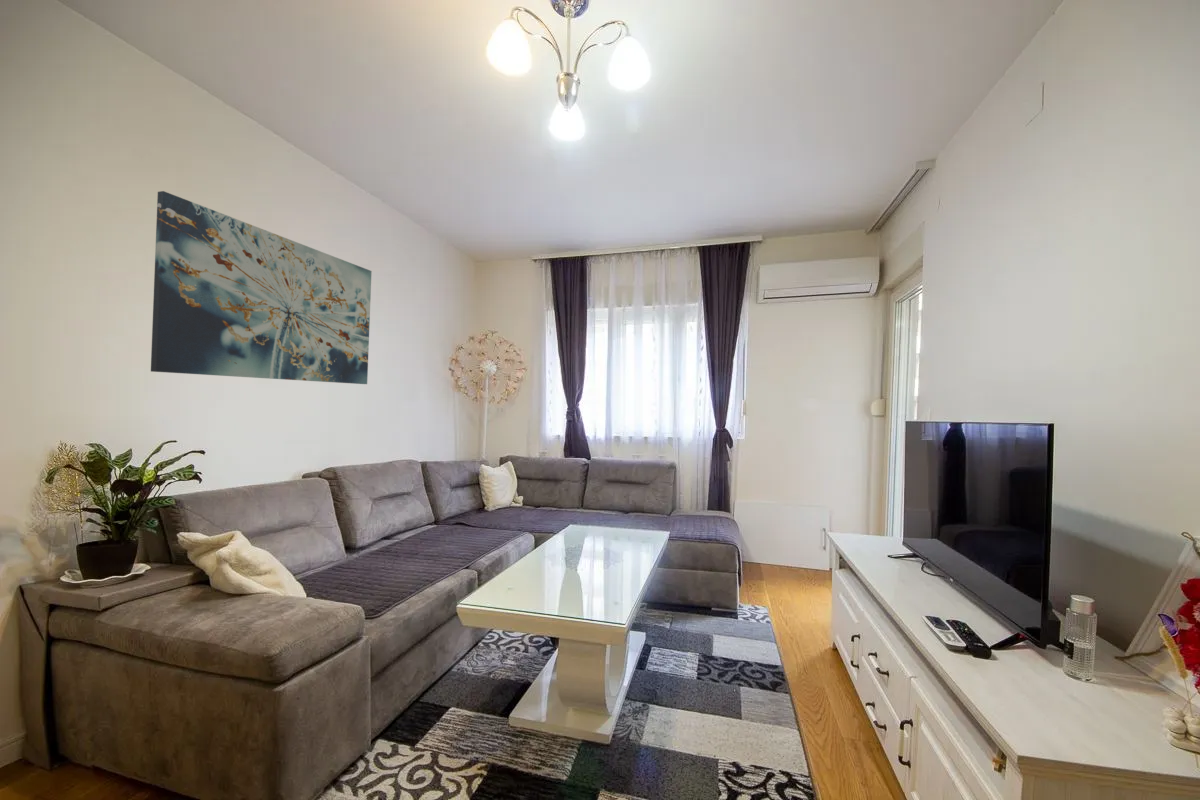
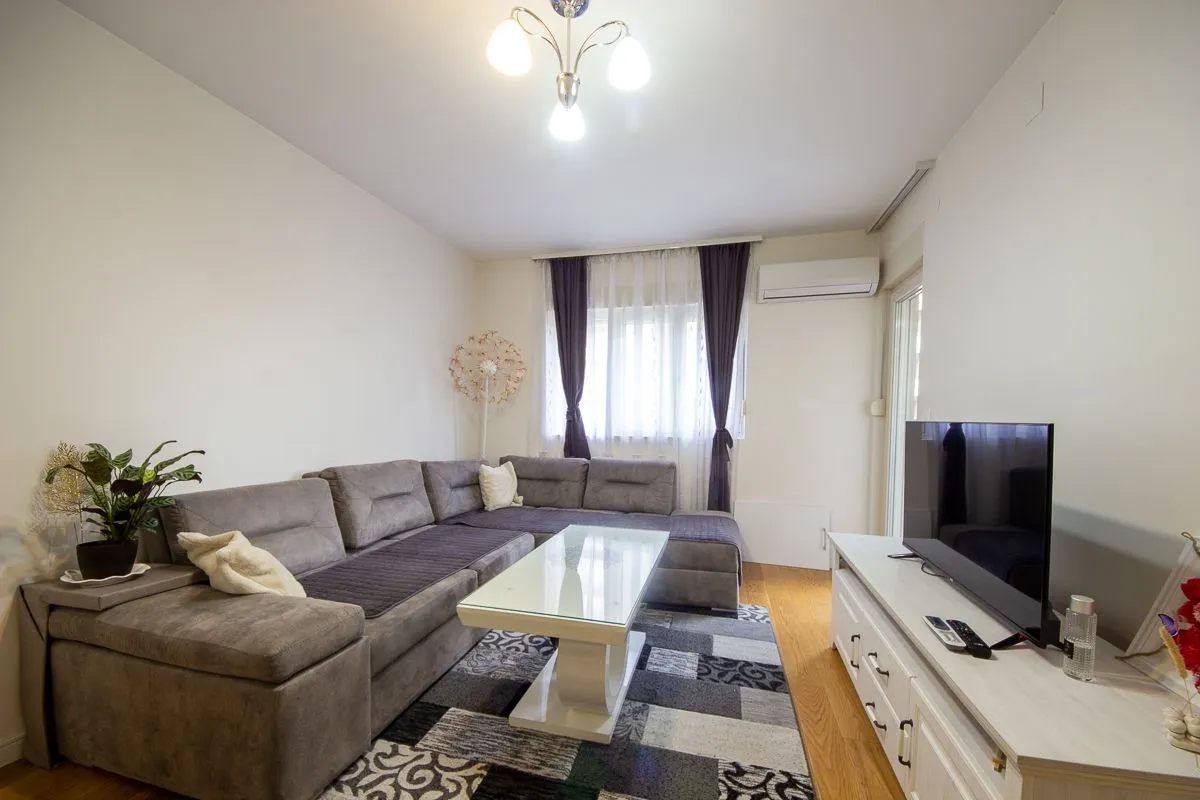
- wall art [150,190,373,385]
